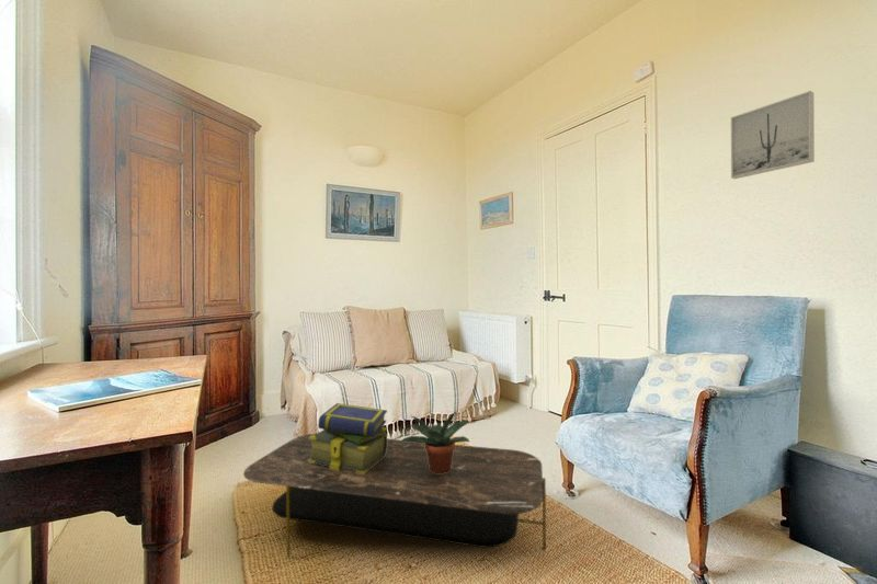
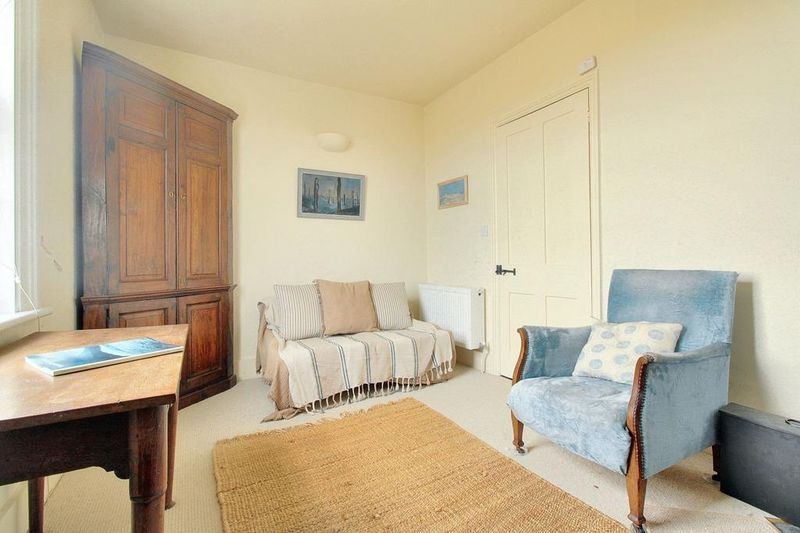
- potted plant [400,410,470,473]
- wall art [730,90,816,180]
- stack of books [308,402,389,474]
- coffee table [242,433,547,559]
